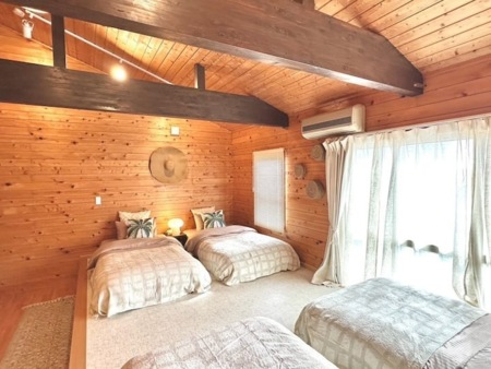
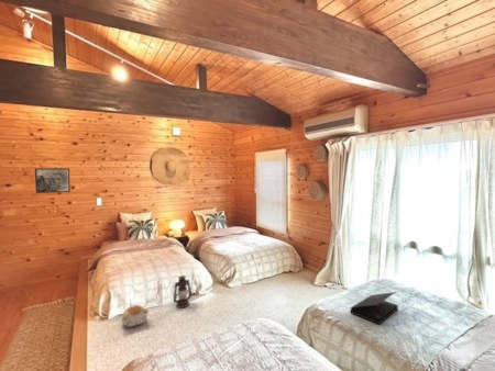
+ book [350,291,399,325]
+ plush toy [121,304,150,328]
+ lantern [172,274,193,310]
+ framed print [34,167,72,194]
